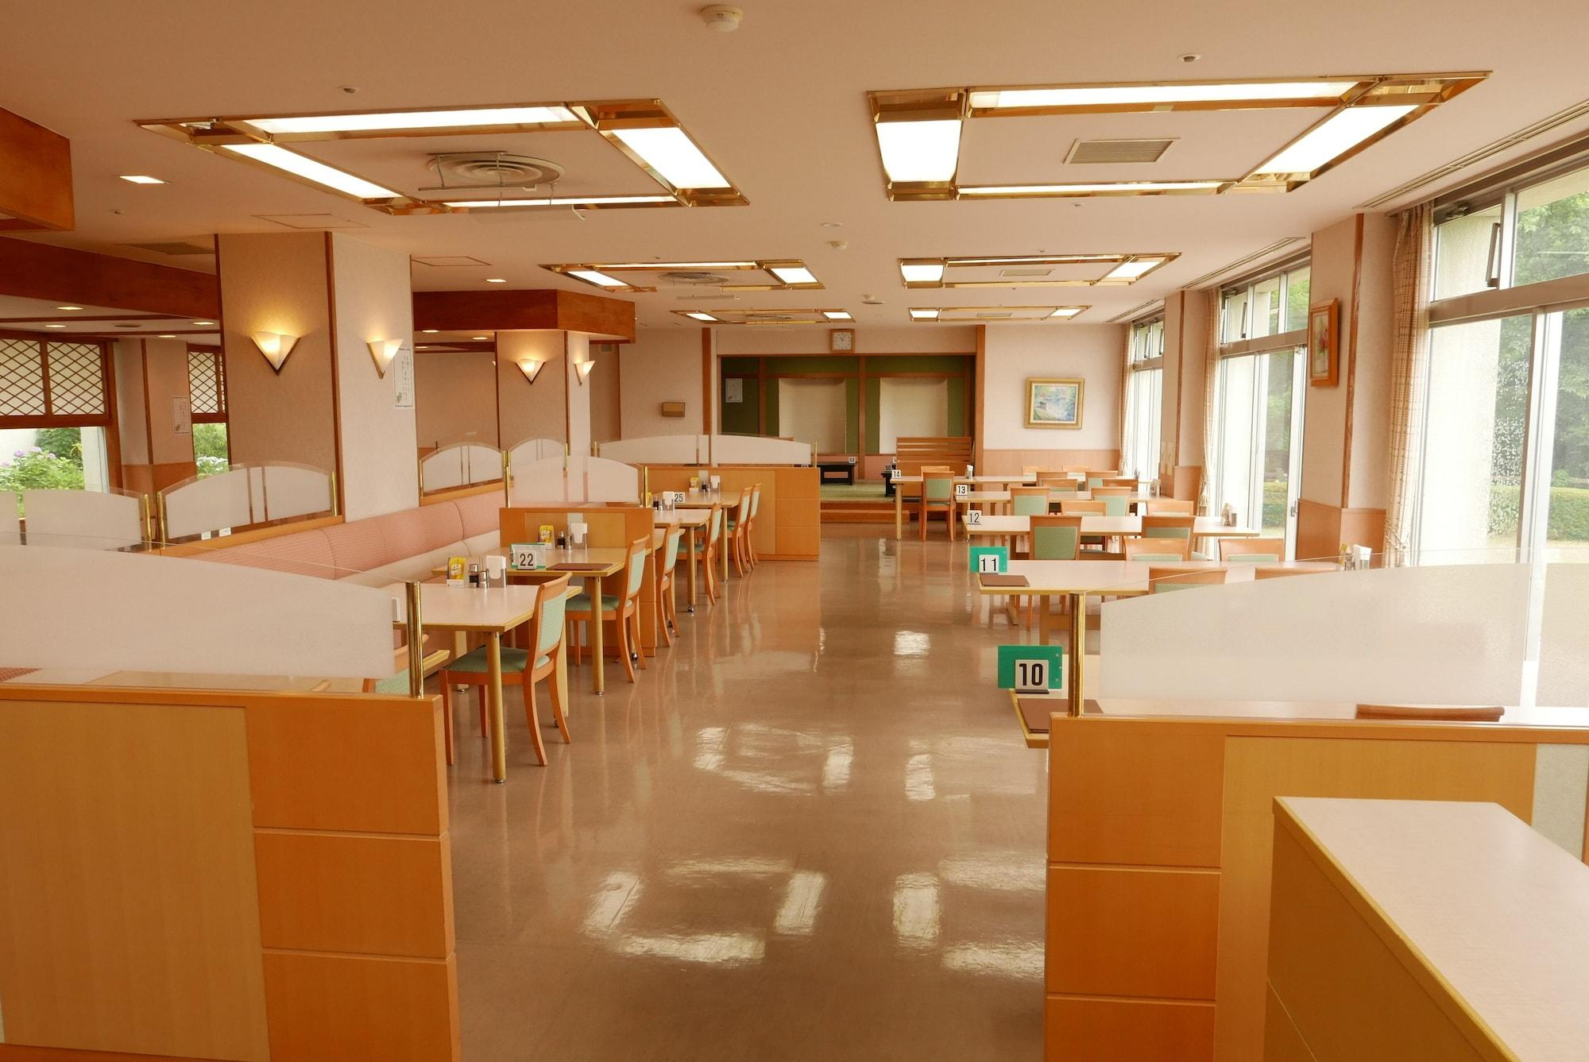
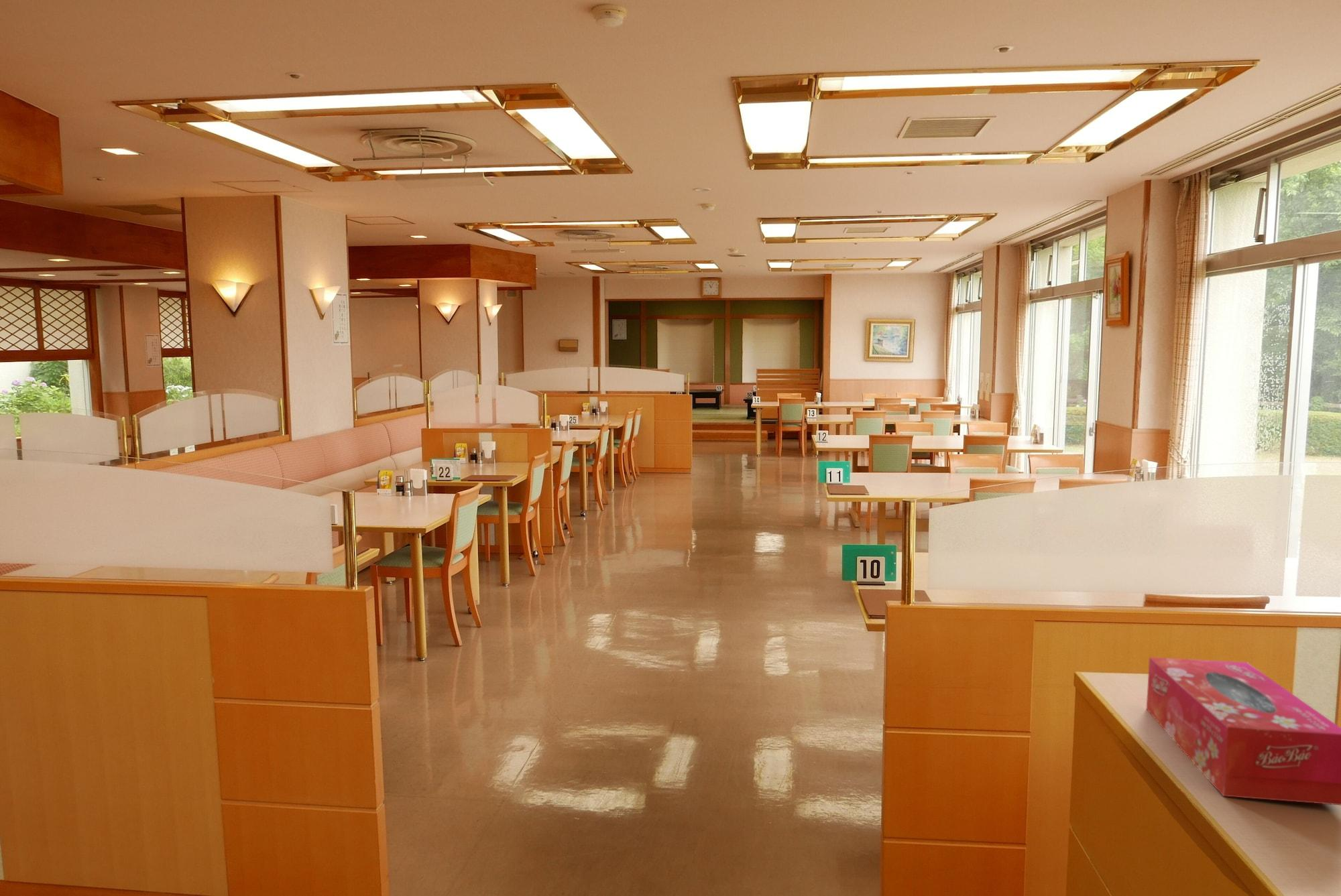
+ tissue box [1146,657,1341,806]
